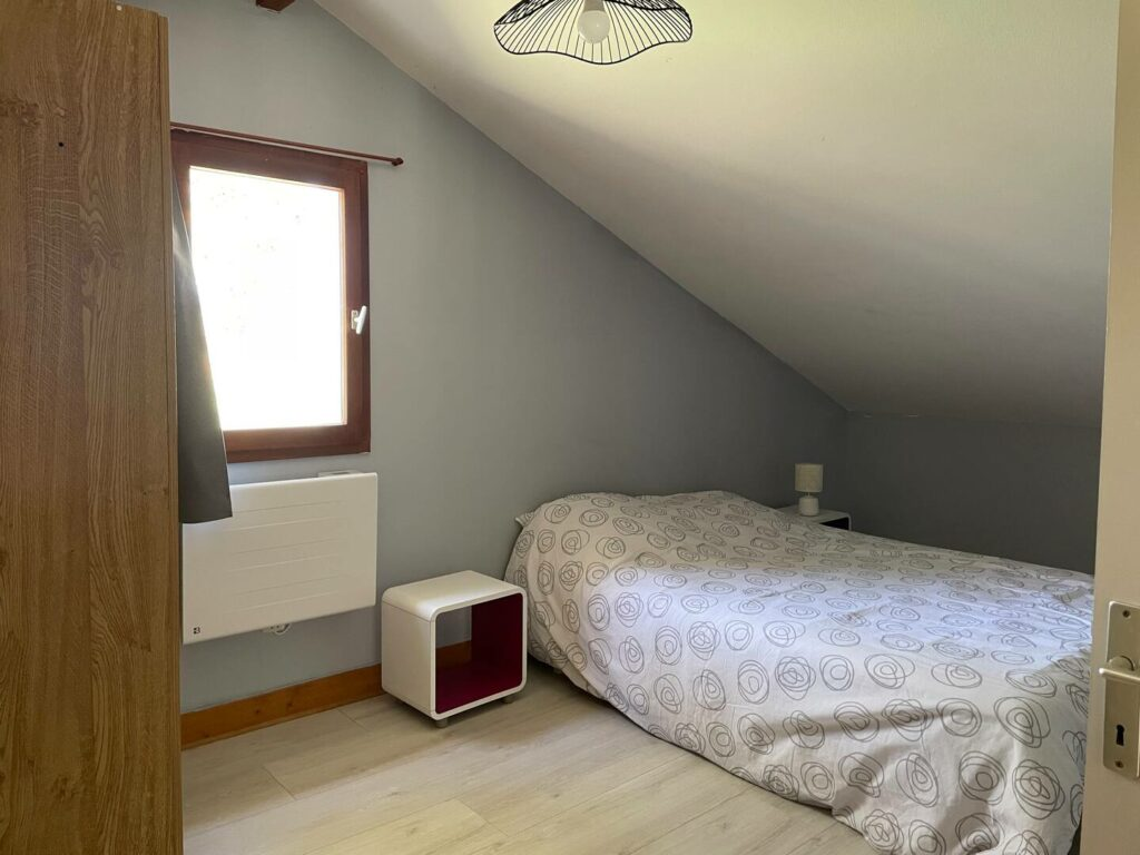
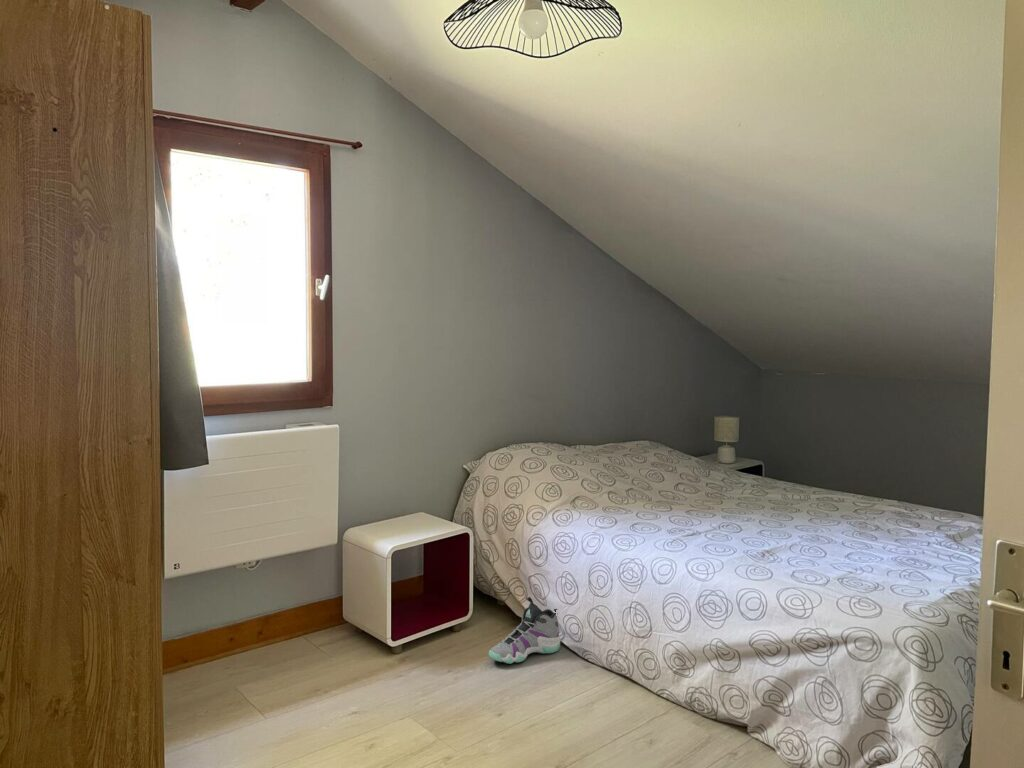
+ sneaker [488,596,561,665]
